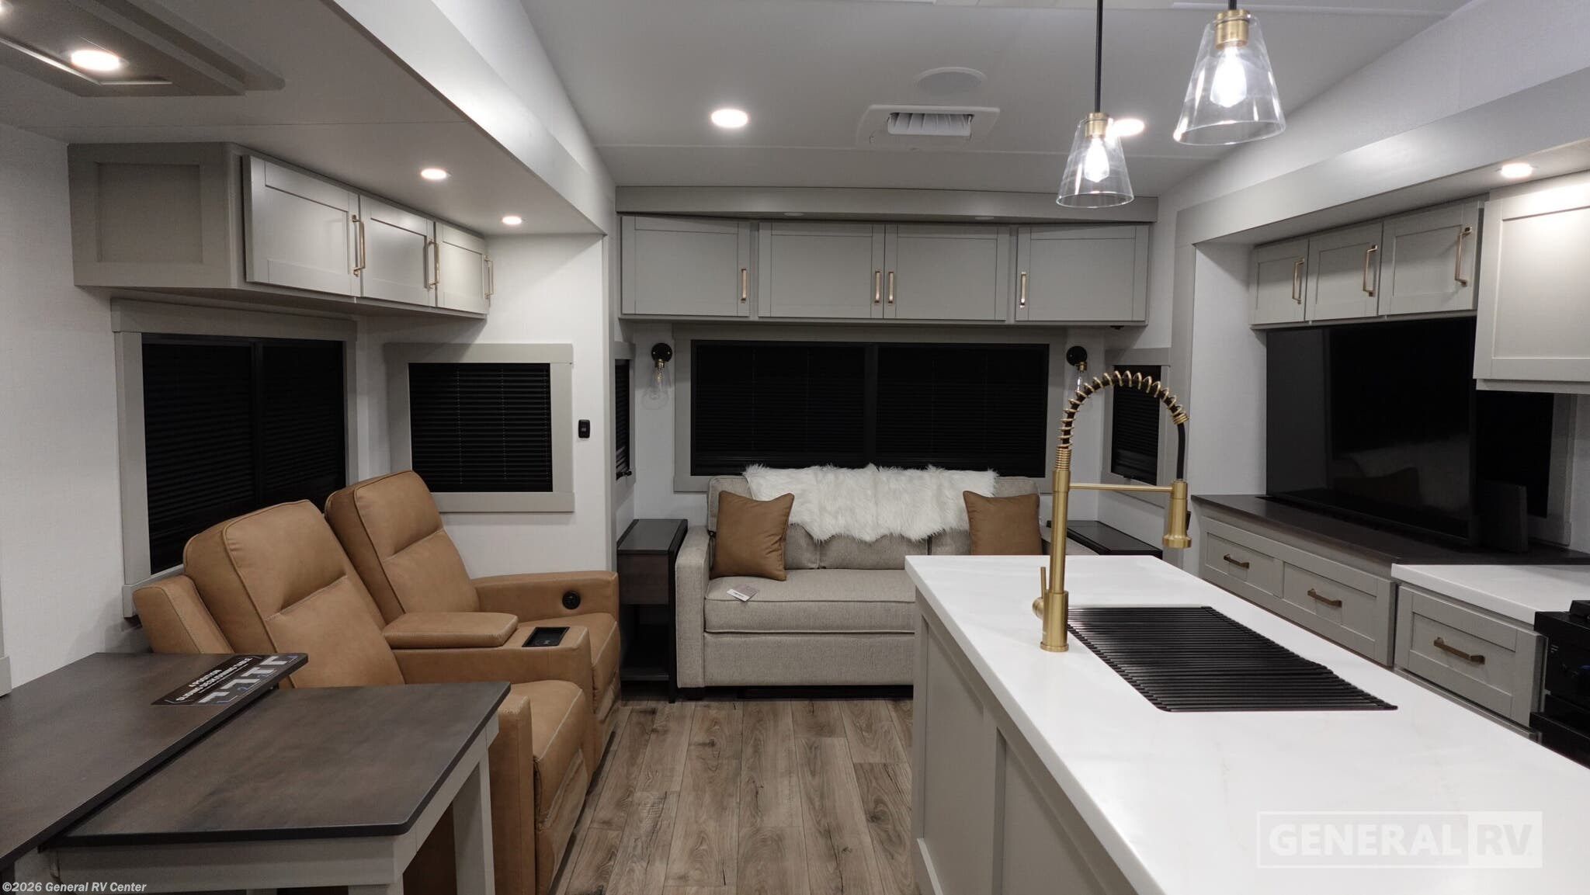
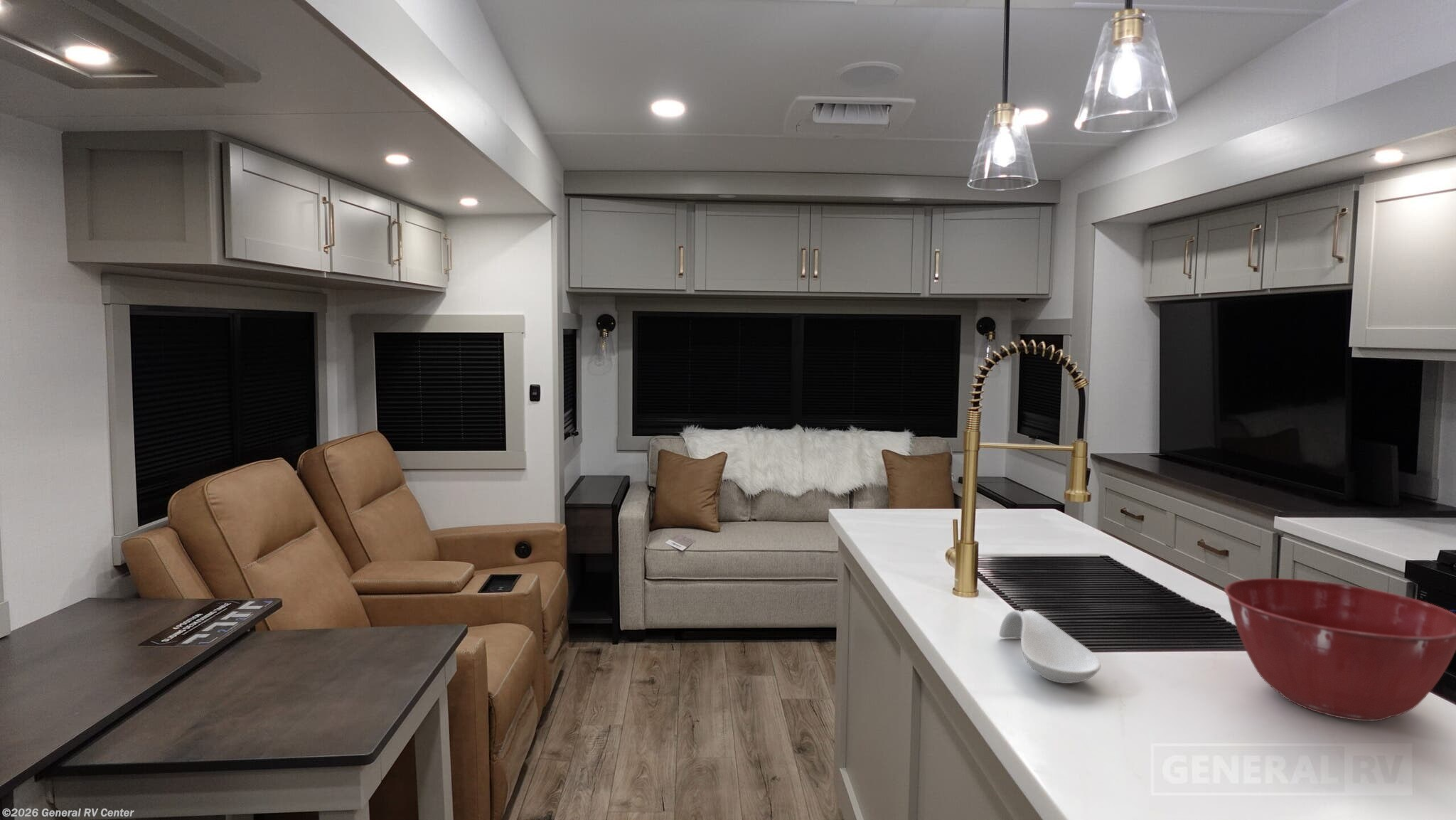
+ spoon rest [998,609,1101,684]
+ mixing bowl [1224,577,1456,722]
